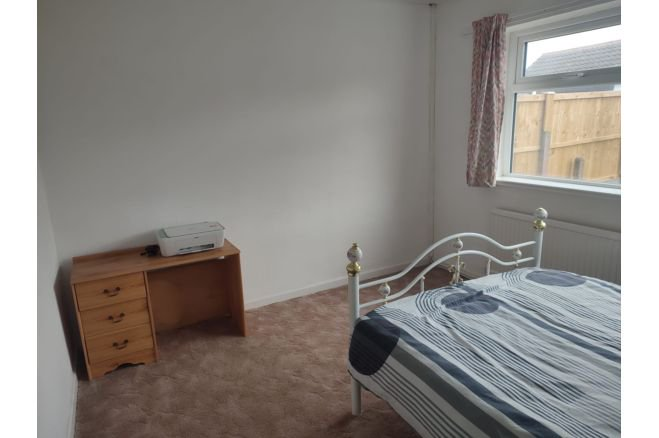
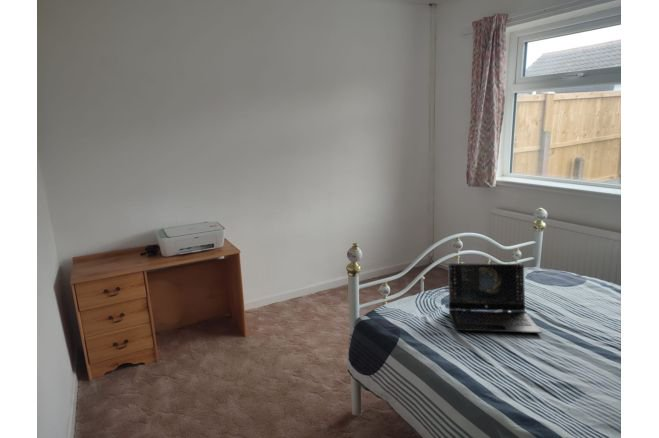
+ laptop [447,262,542,334]
